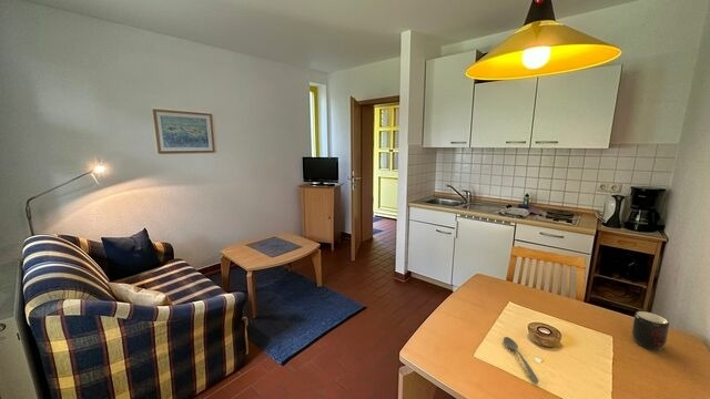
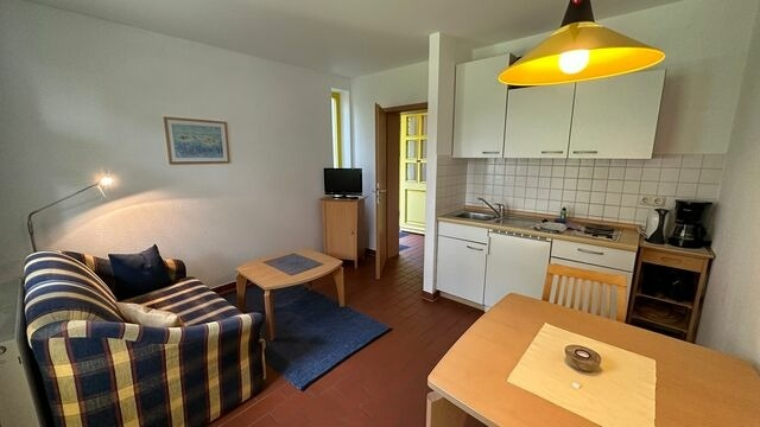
- soupspoon [503,336,539,383]
- mug [631,310,670,351]
